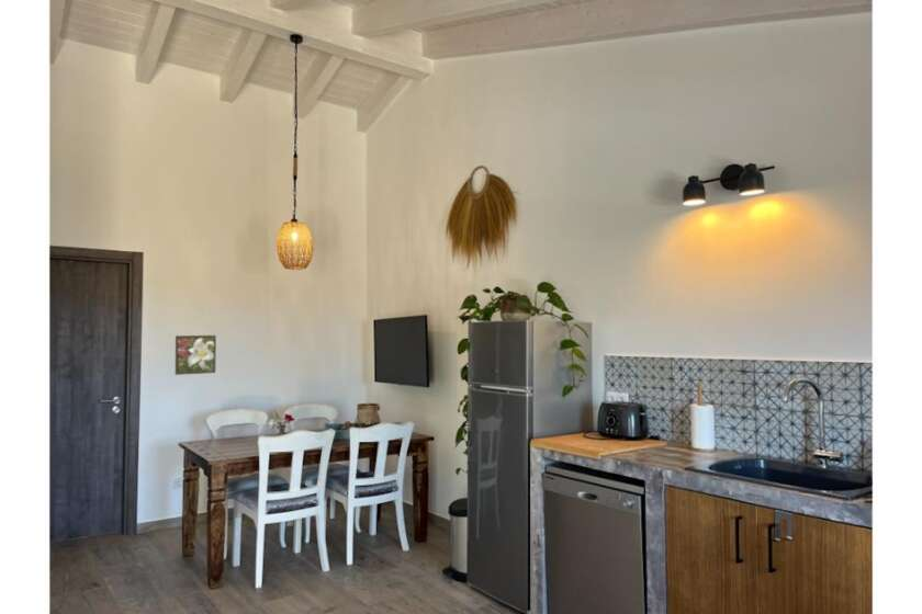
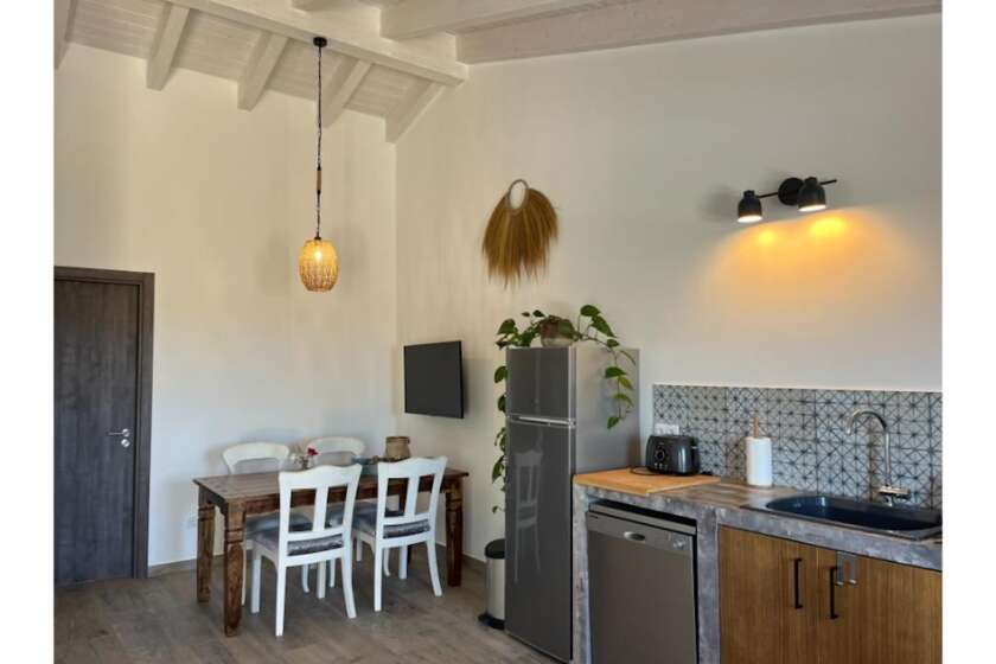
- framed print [175,334,217,376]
